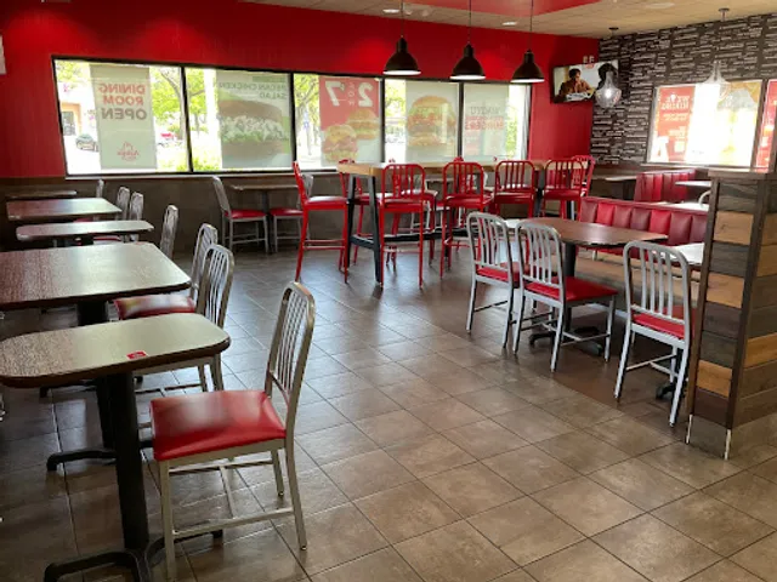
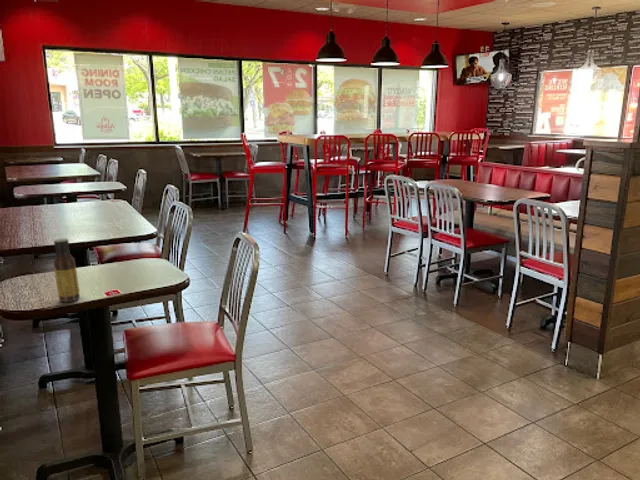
+ sauce bottle [53,238,81,303]
